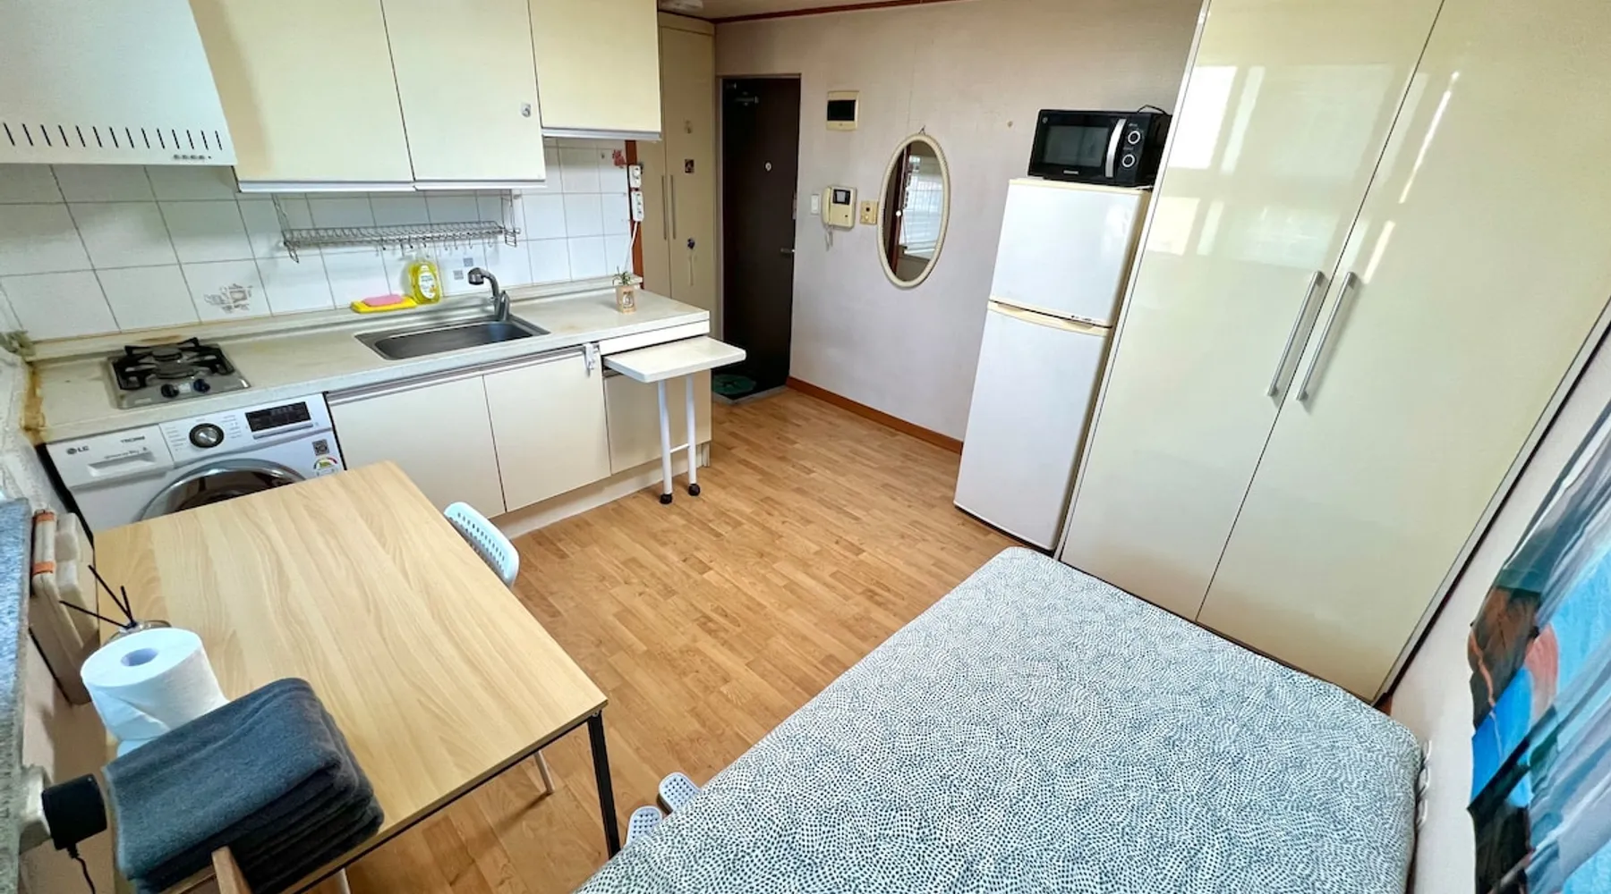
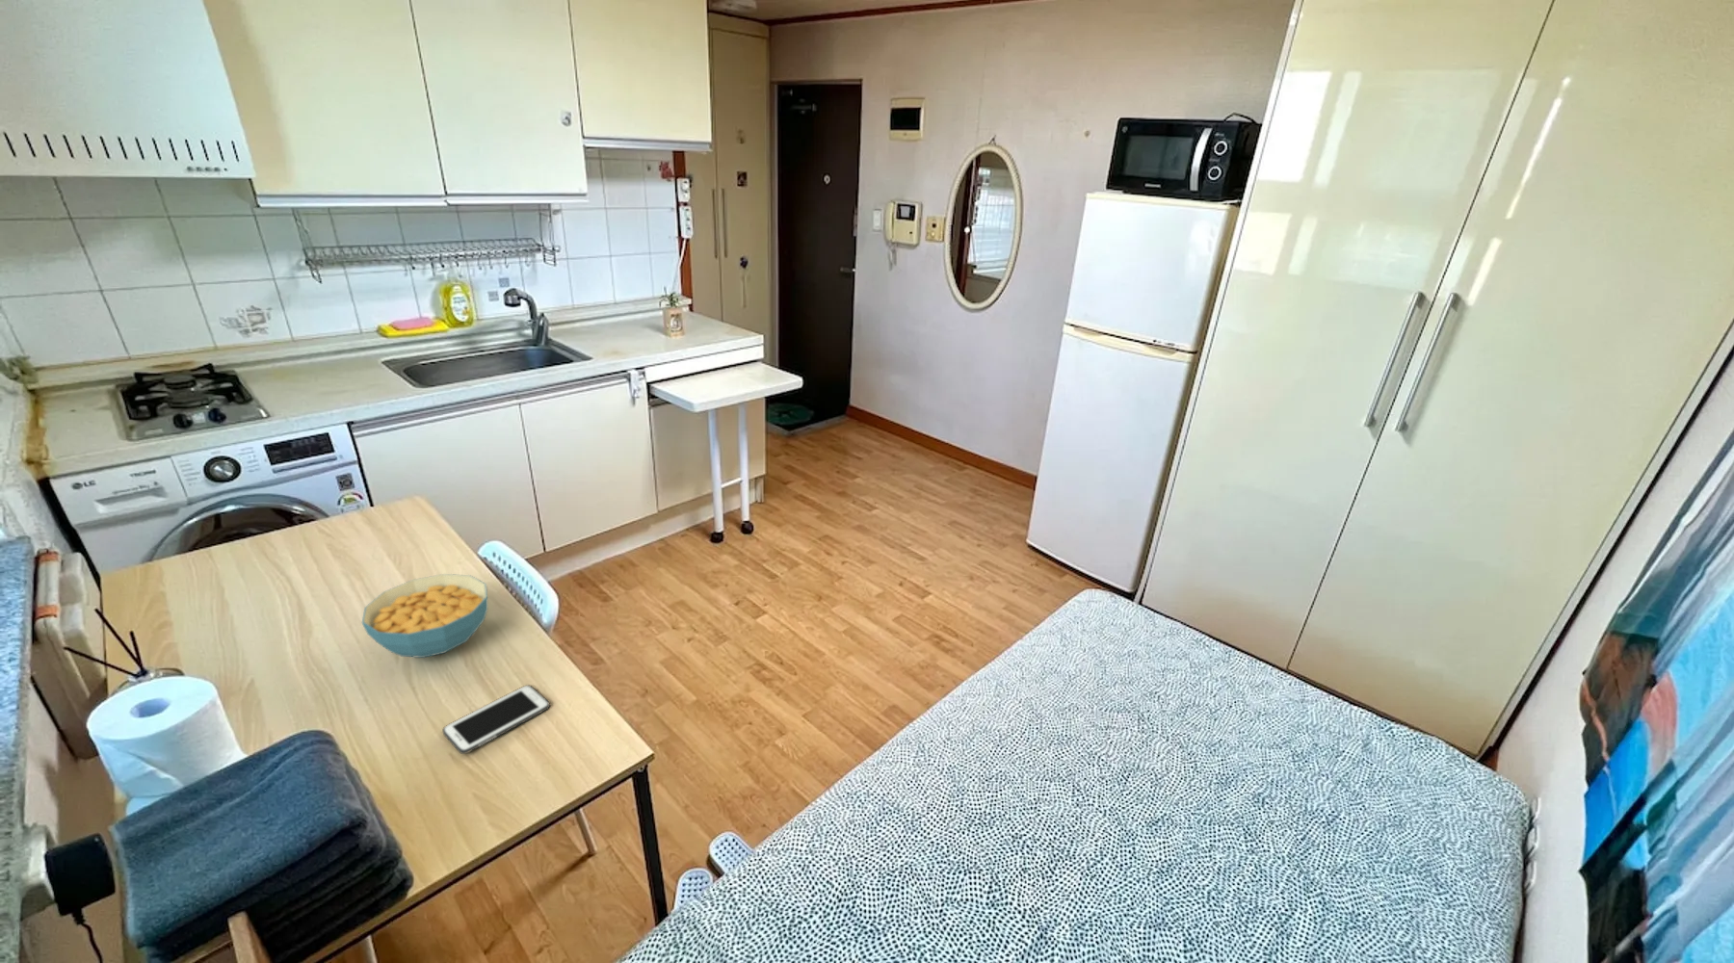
+ cell phone [441,684,552,755]
+ cereal bowl [362,573,489,658]
